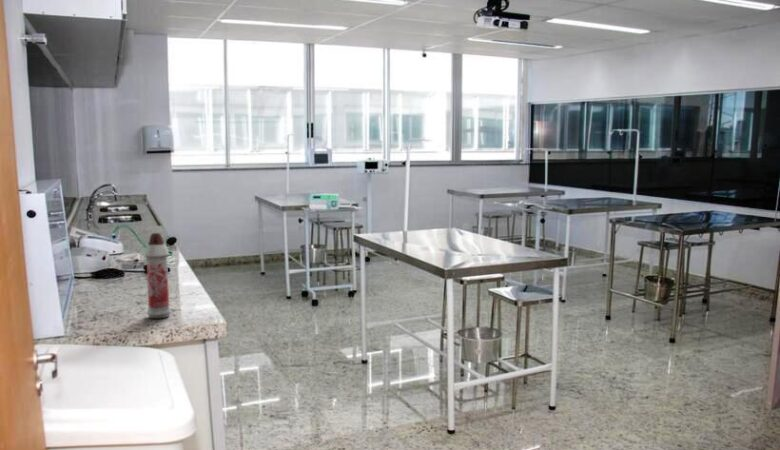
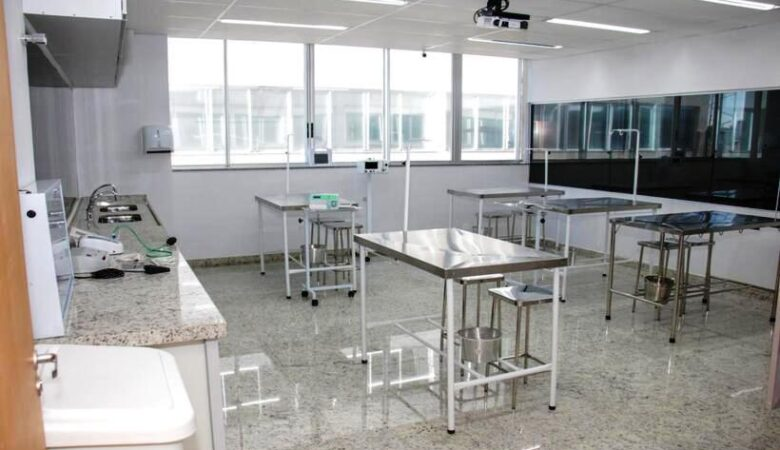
- spray bottle [144,232,172,319]
